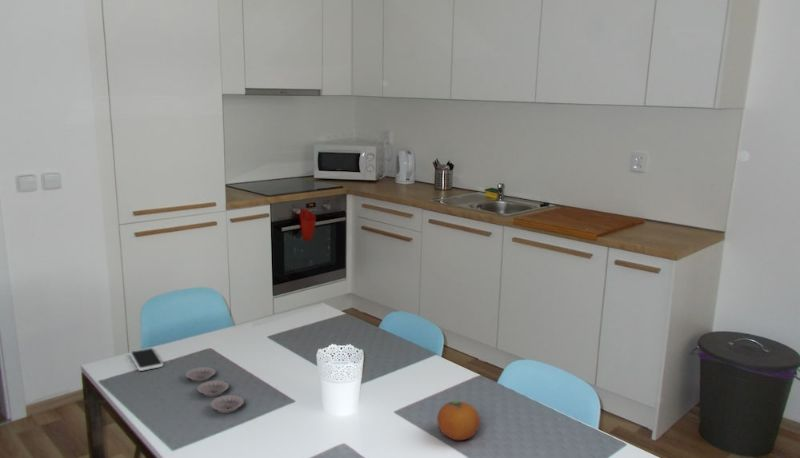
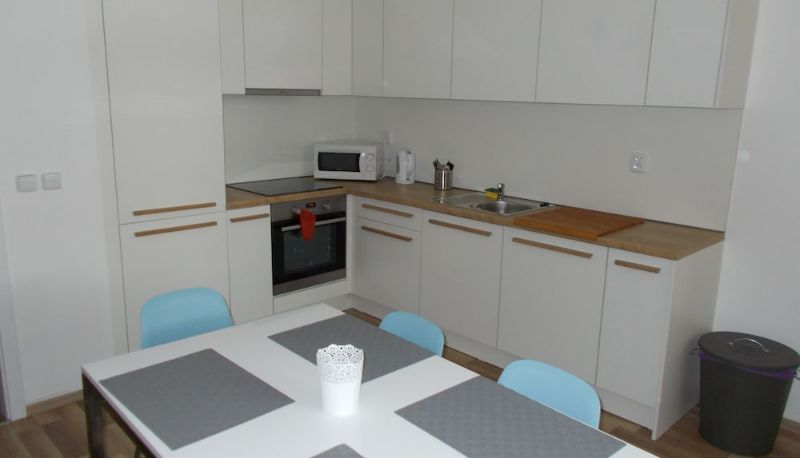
- smartphone [129,347,164,372]
- plate [184,366,245,414]
- fruit [436,400,481,441]
